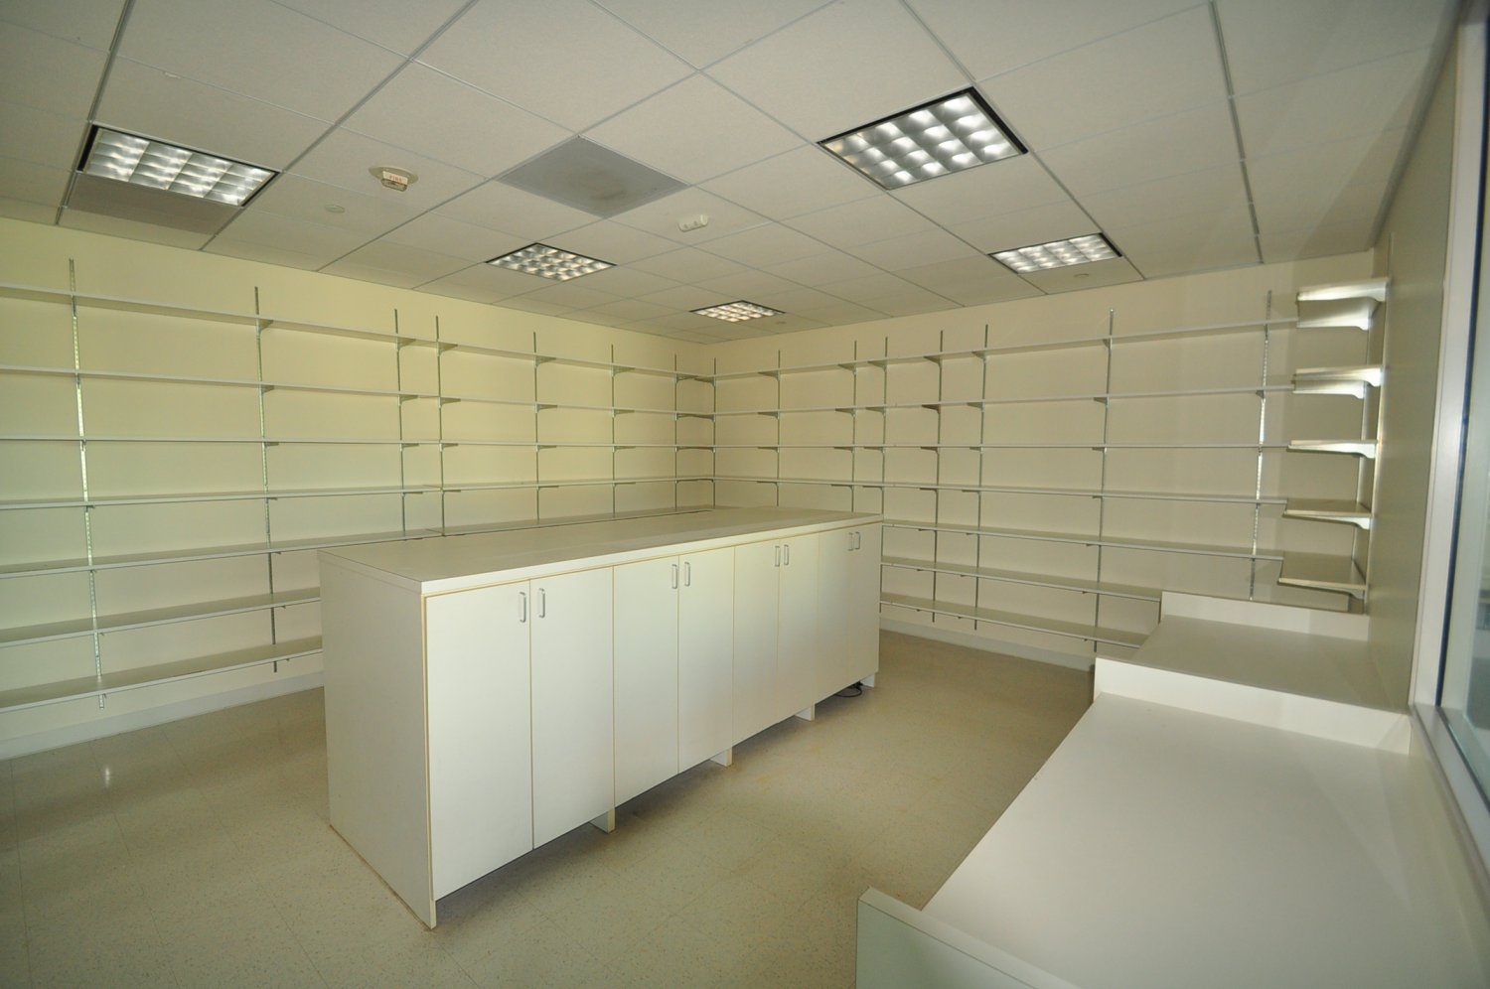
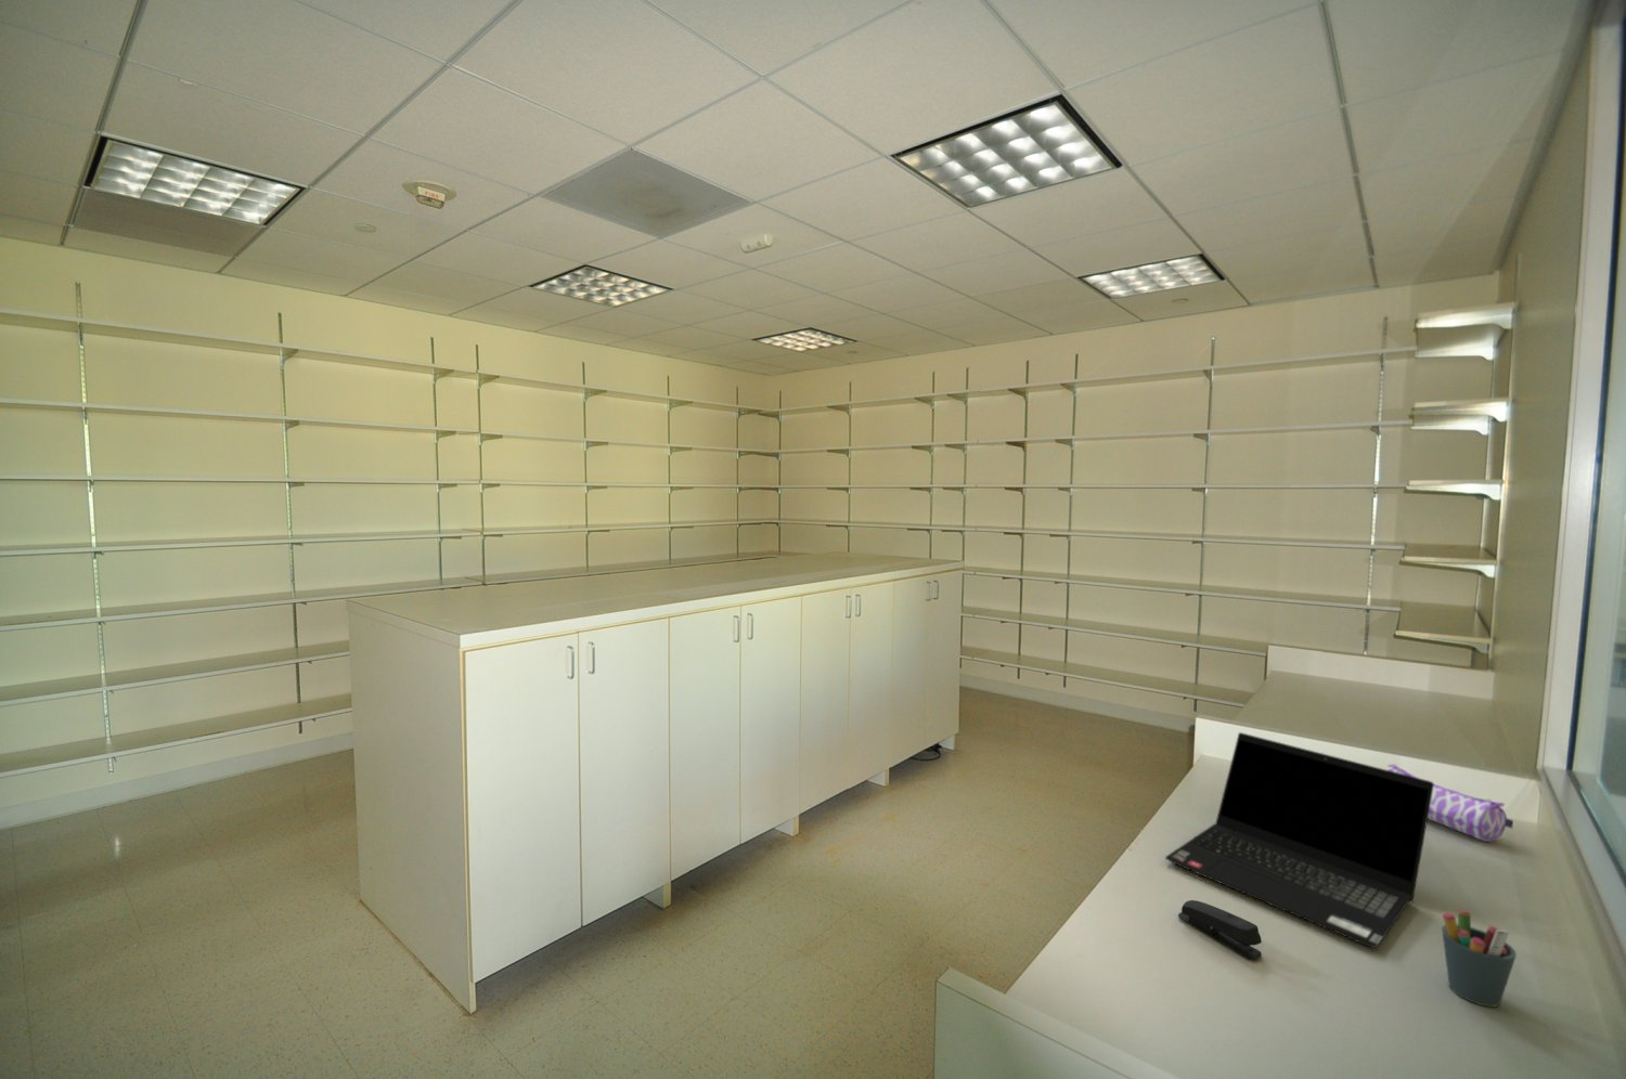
+ pen holder [1441,909,1518,1009]
+ laptop computer [1165,731,1436,949]
+ pencil case [1386,762,1514,843]
+ stapler [1177,900,1263,961]
